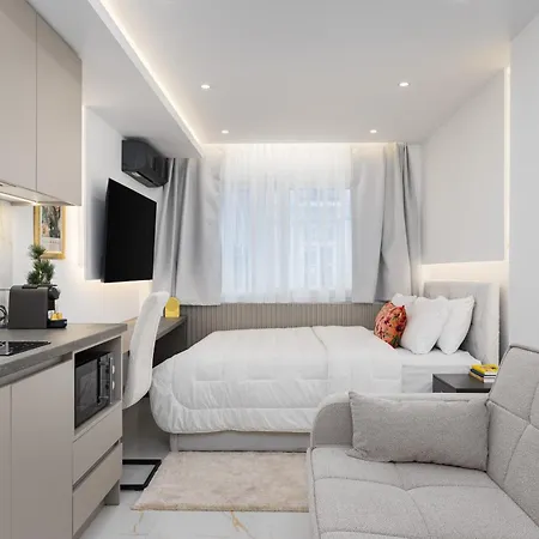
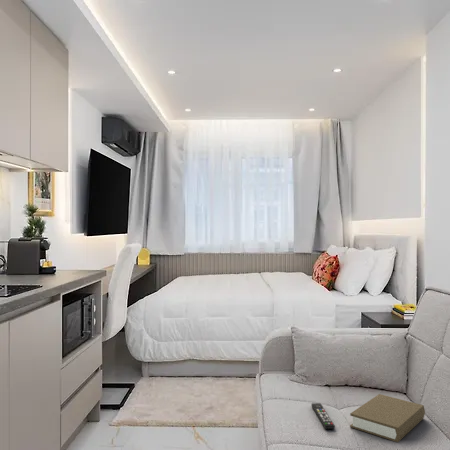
+ book [349,393,426,443]
+ remote control [311,402,336,430]
